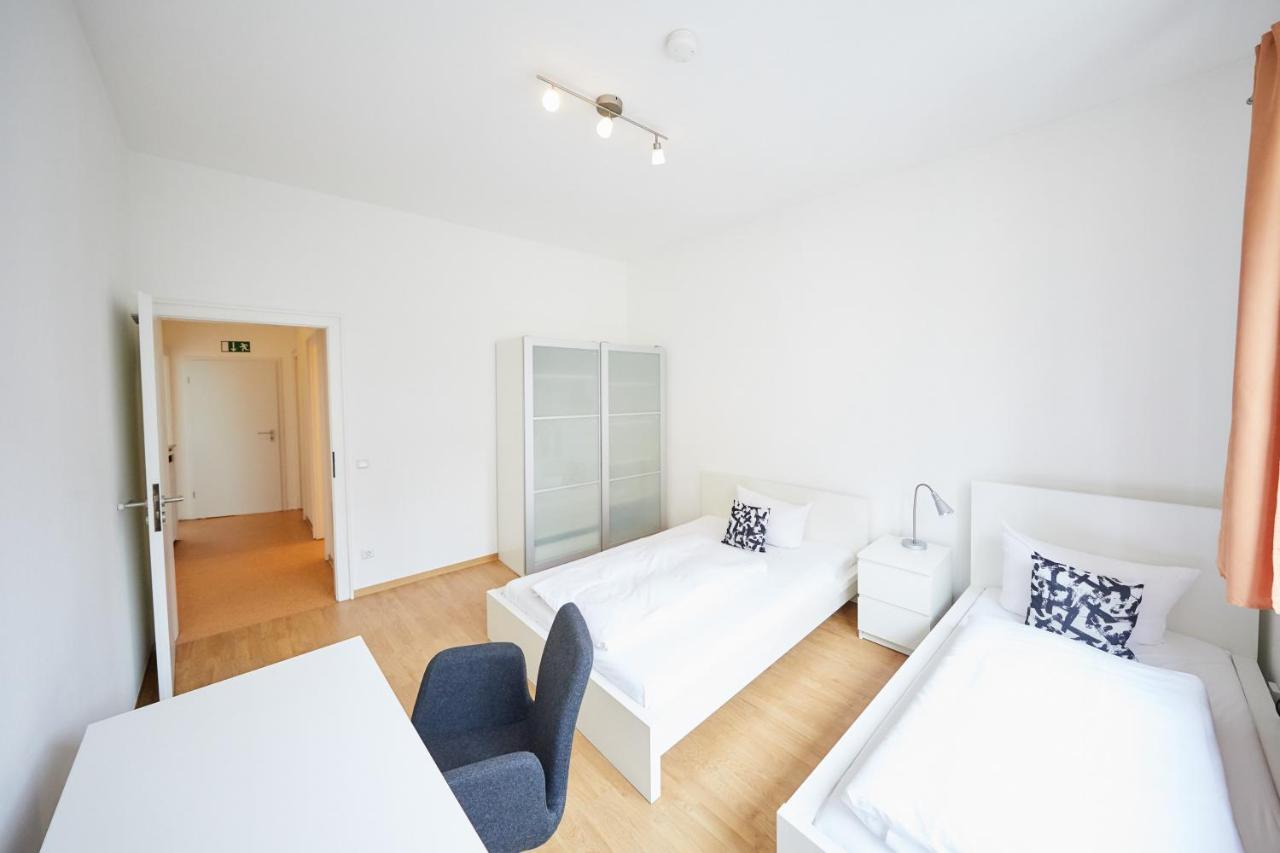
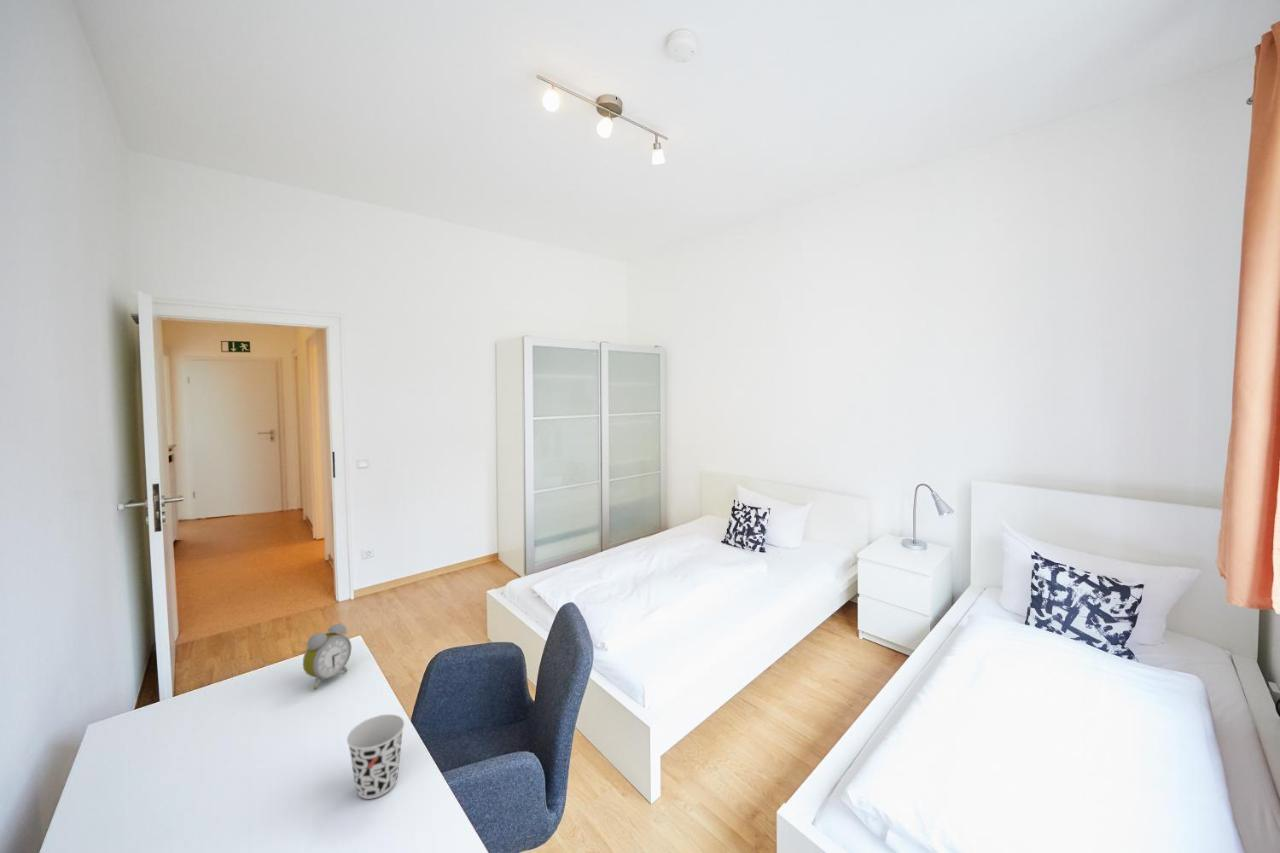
+ cup [346,713,405,800]
+ alarm clock [302,622,353,691]
